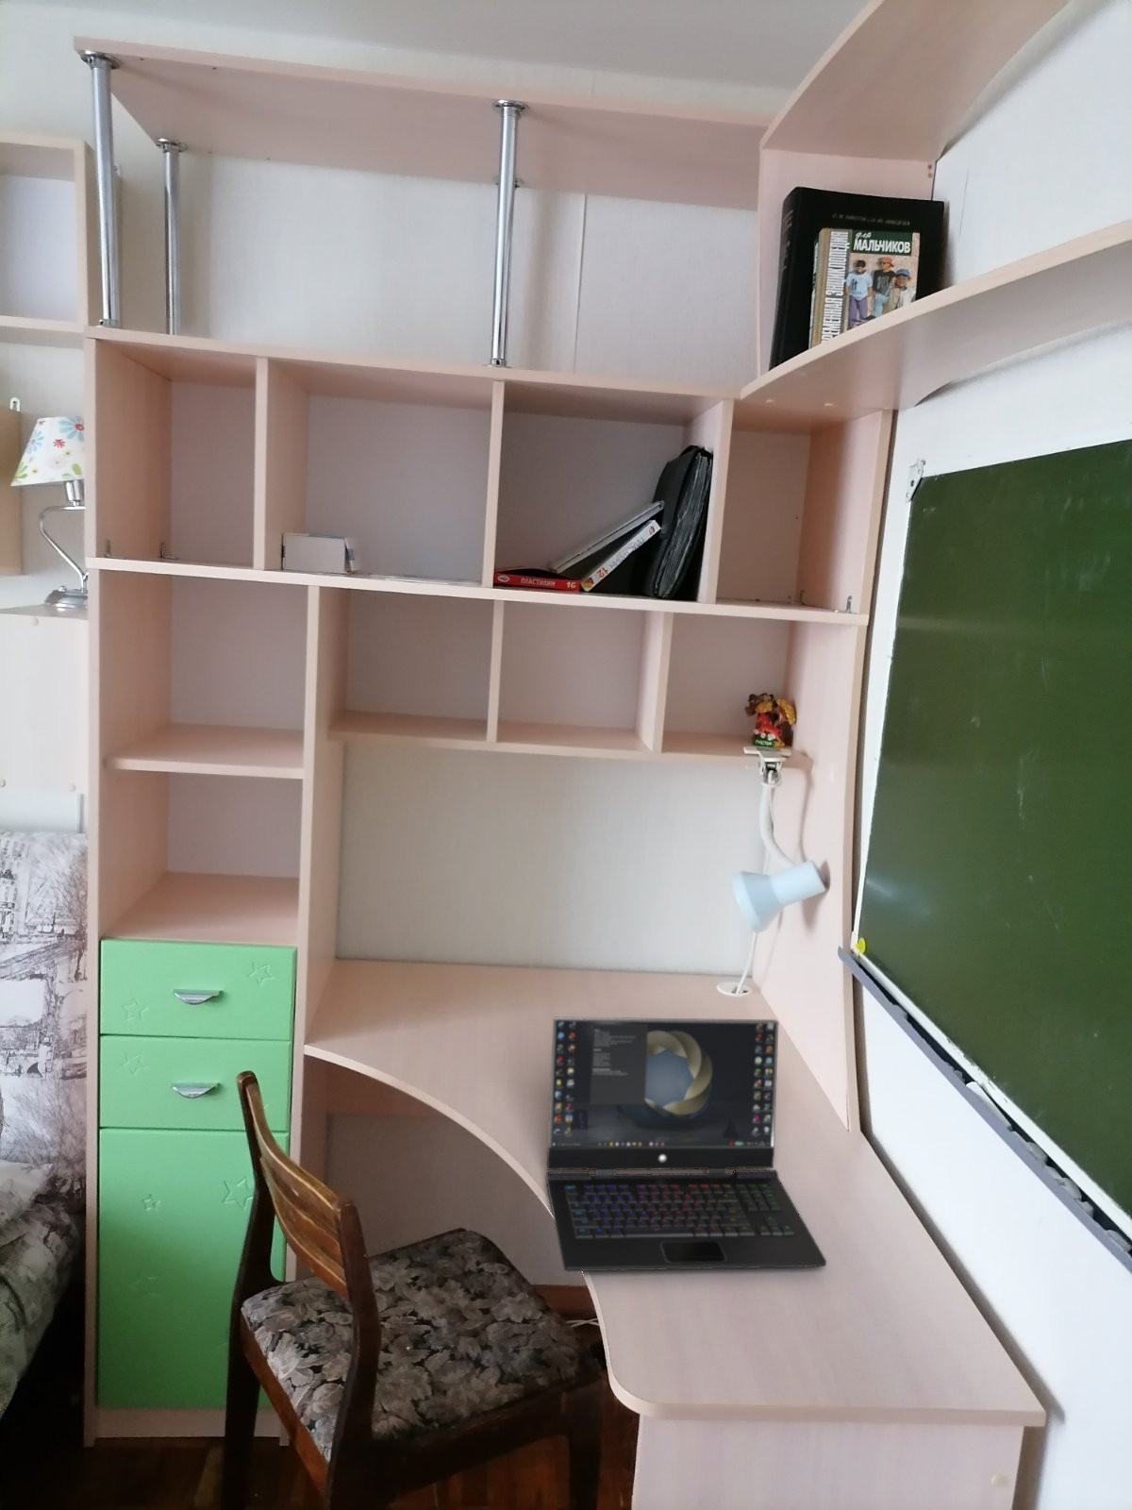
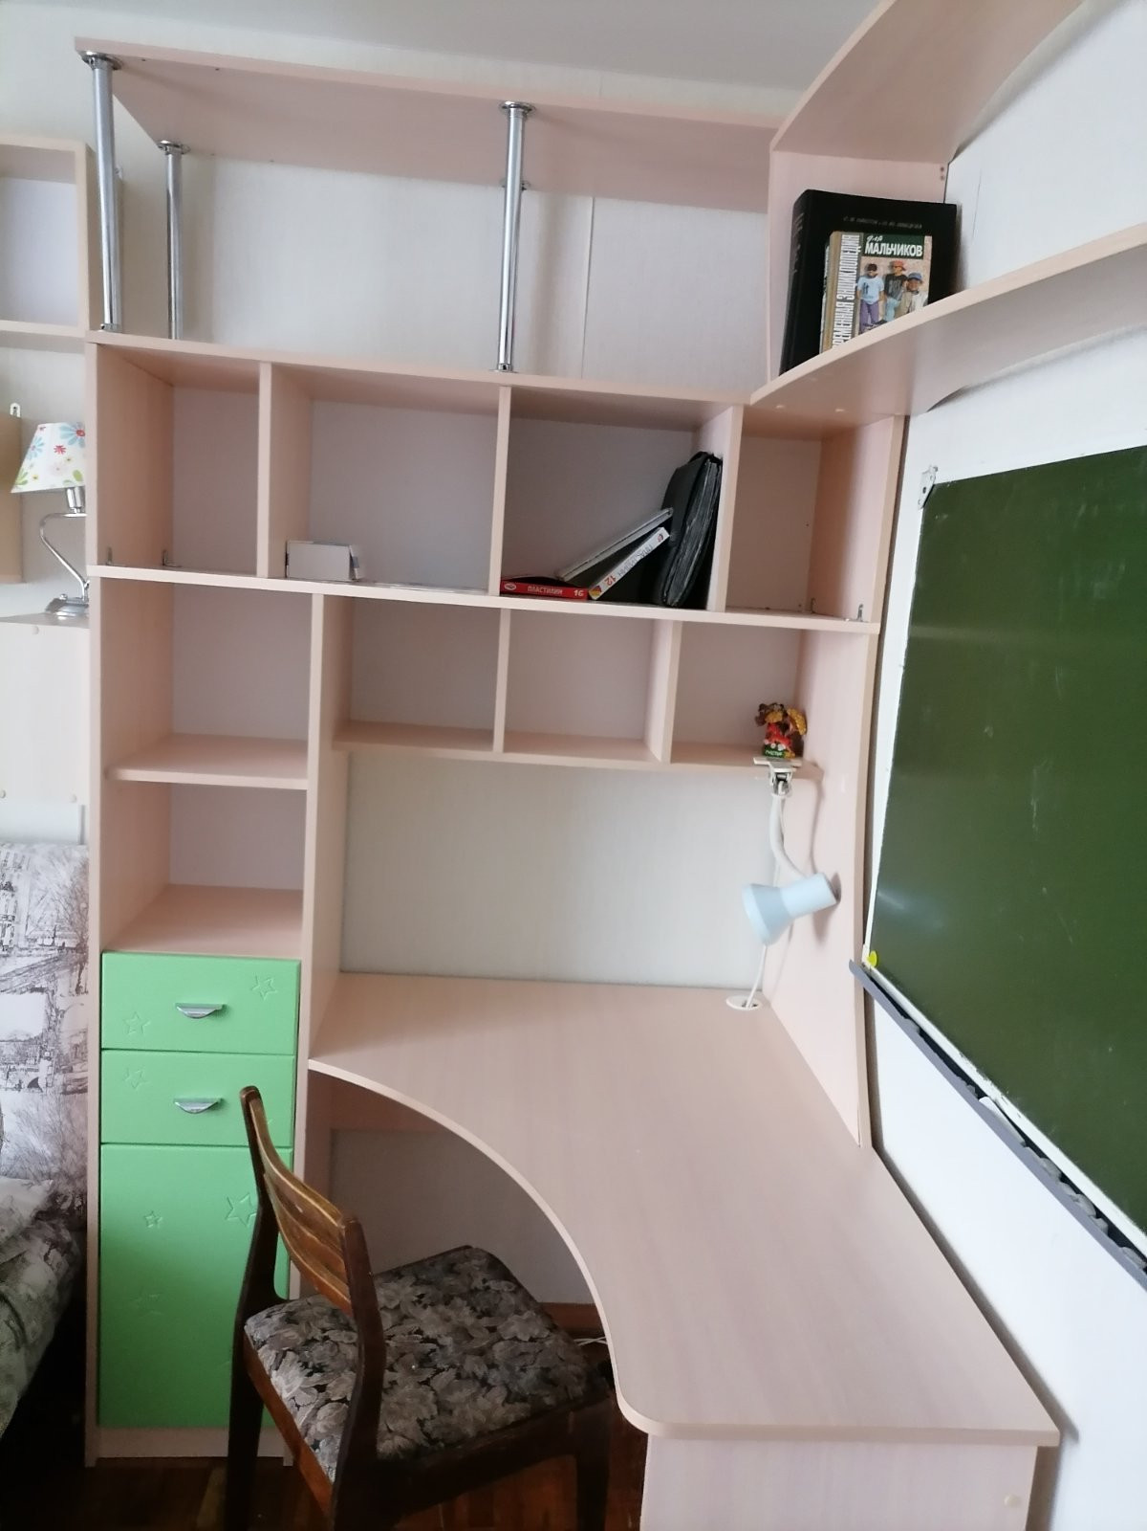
- laptop [546,1017,828,1272]
